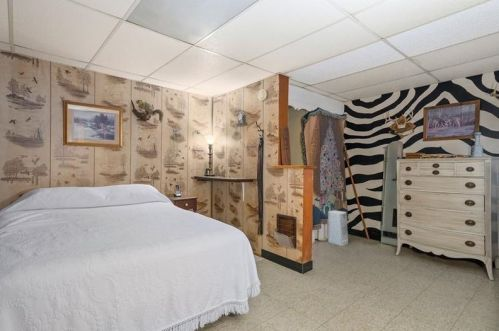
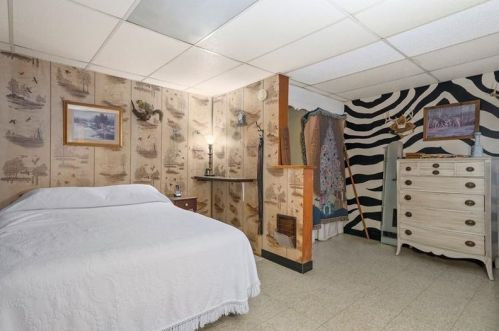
- air purifier [326,209,349,247]
